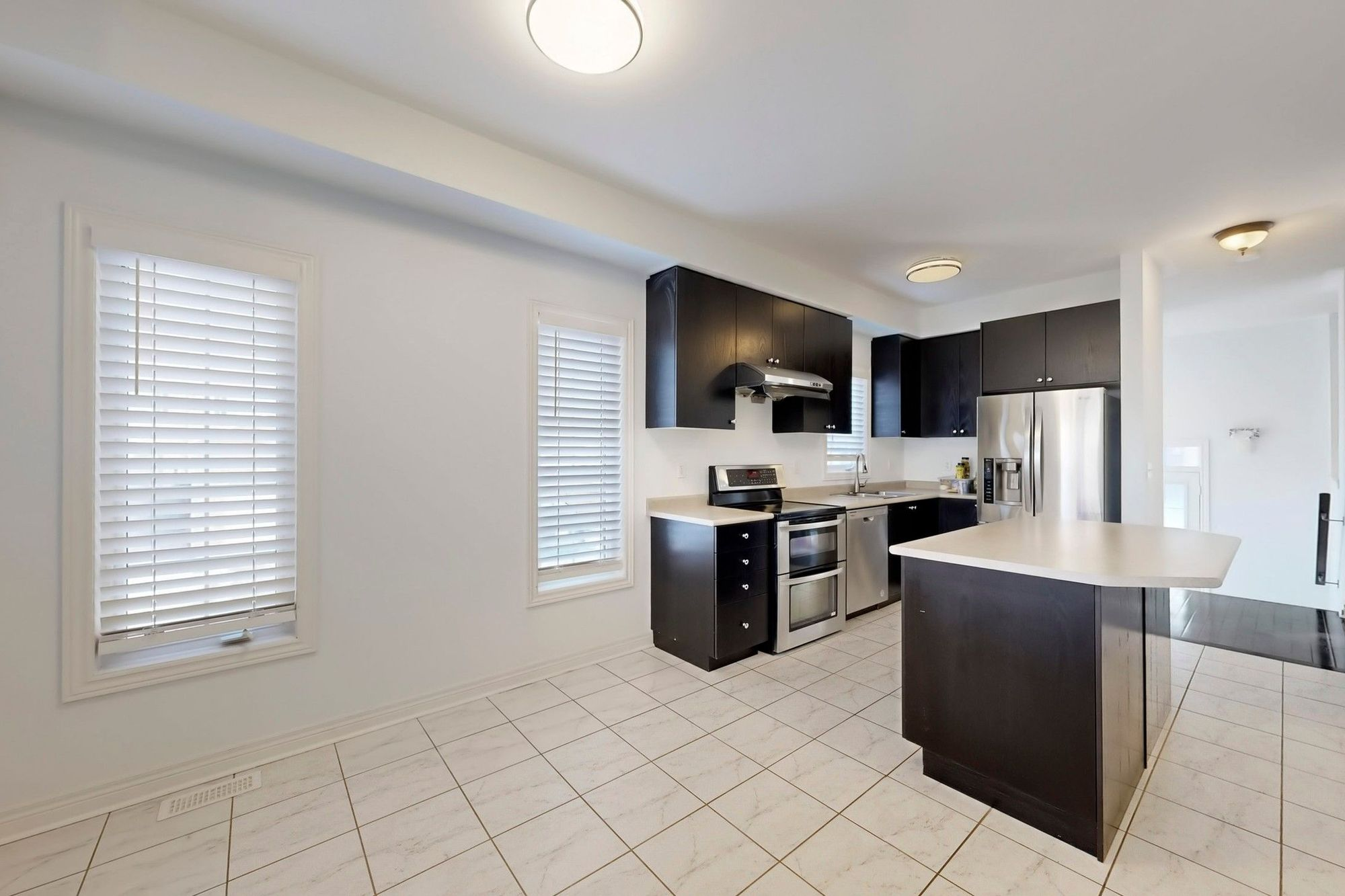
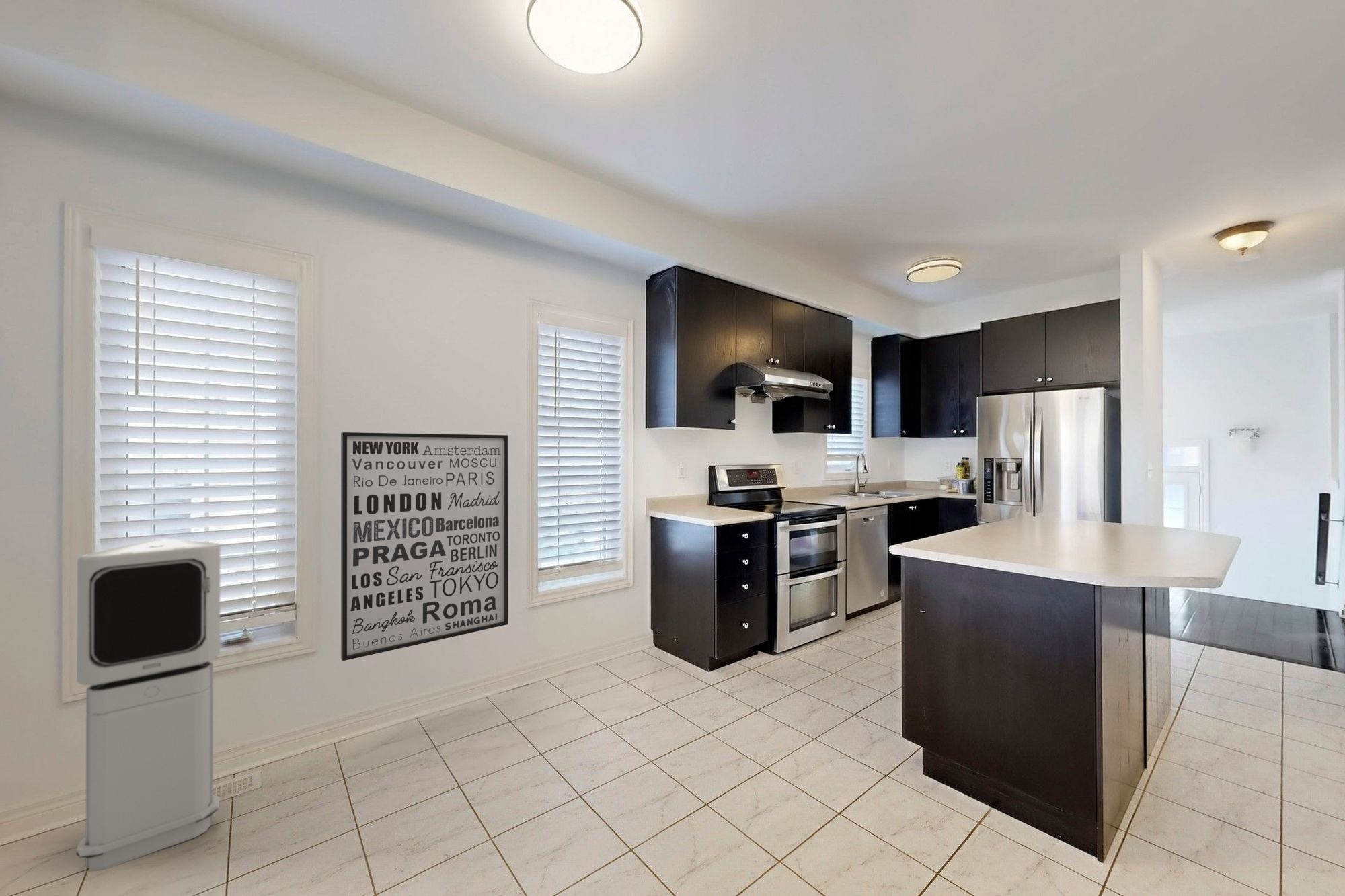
+ air purifier [75,538,221,872]
+ wall art [340,432,509,661]
